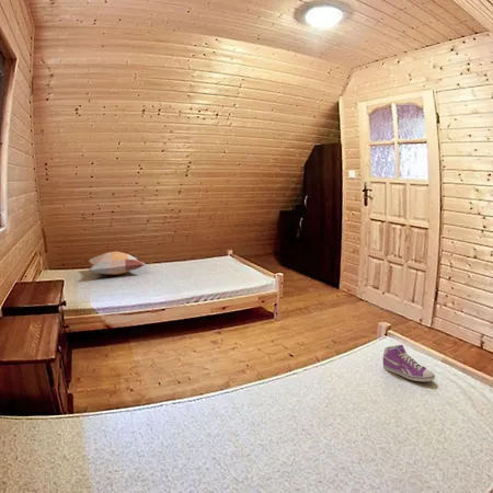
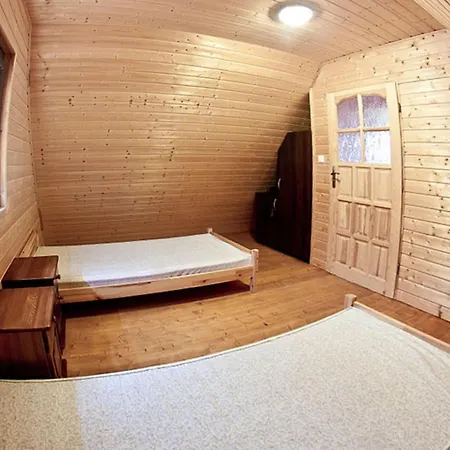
- decorative pillow [88,250,147,276]
- sneaker [382,344,436,382]
